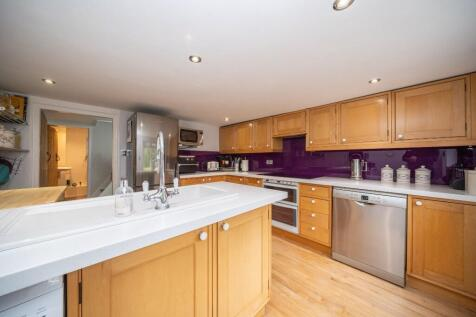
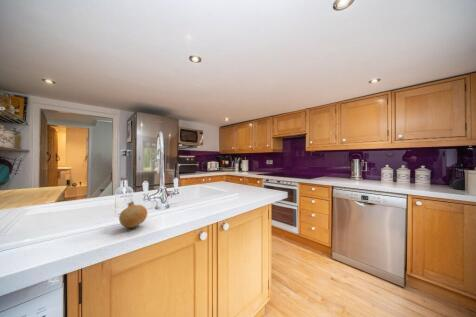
+ fruit [118,200,148,229]
